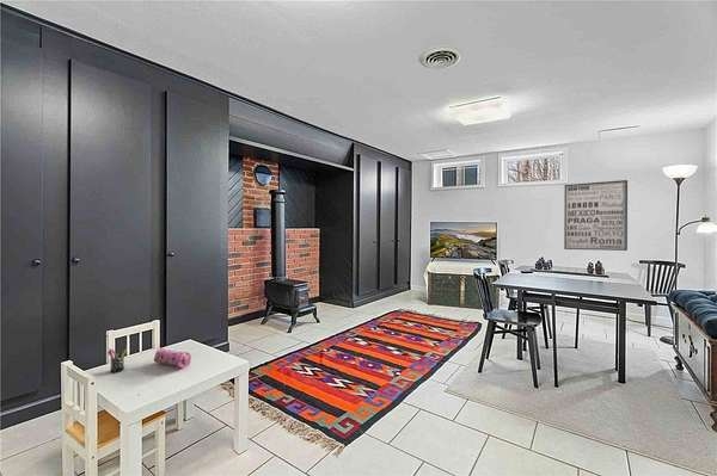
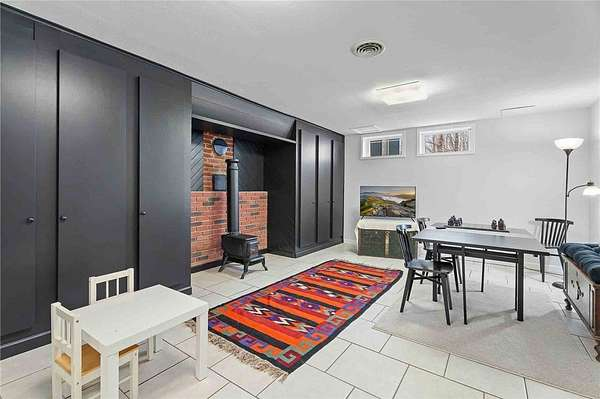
- pen holder [106,347,128,373]
- wall art [563,179,629,252]
- pencil case [153,346,192,369]
